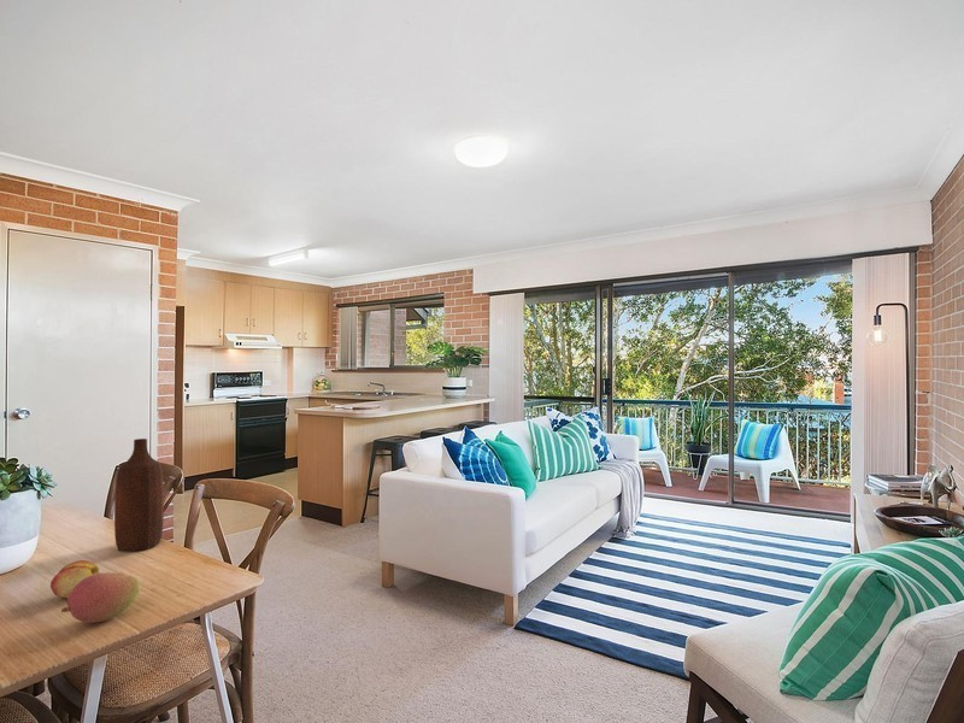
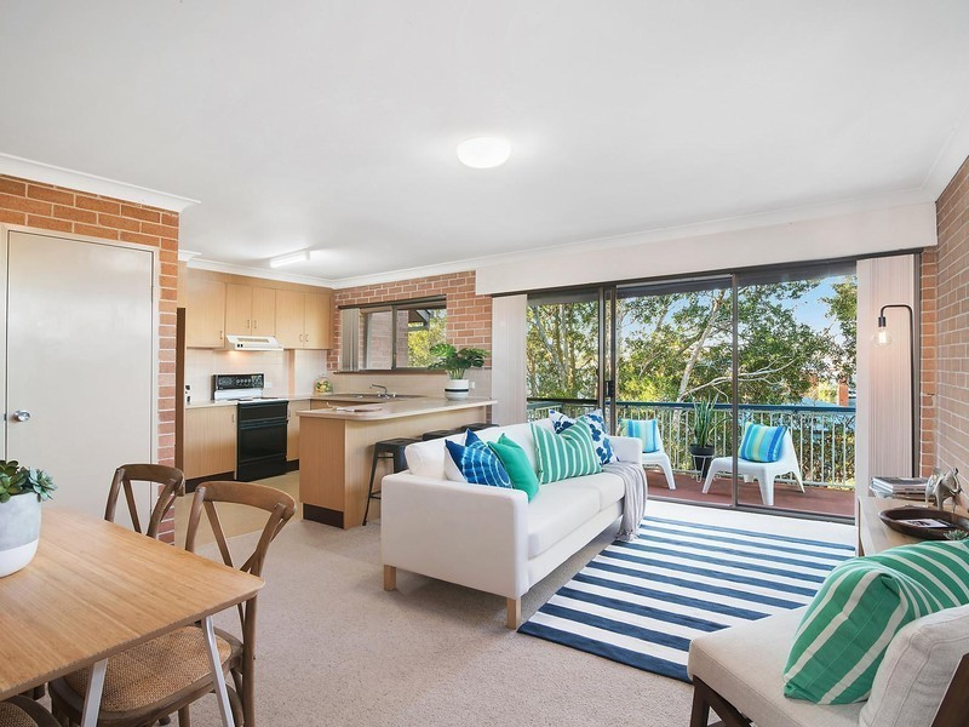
- fruit [60,571,141,624]
- bottle [113,437,165,553]
- fruit [49,559,100,599]
